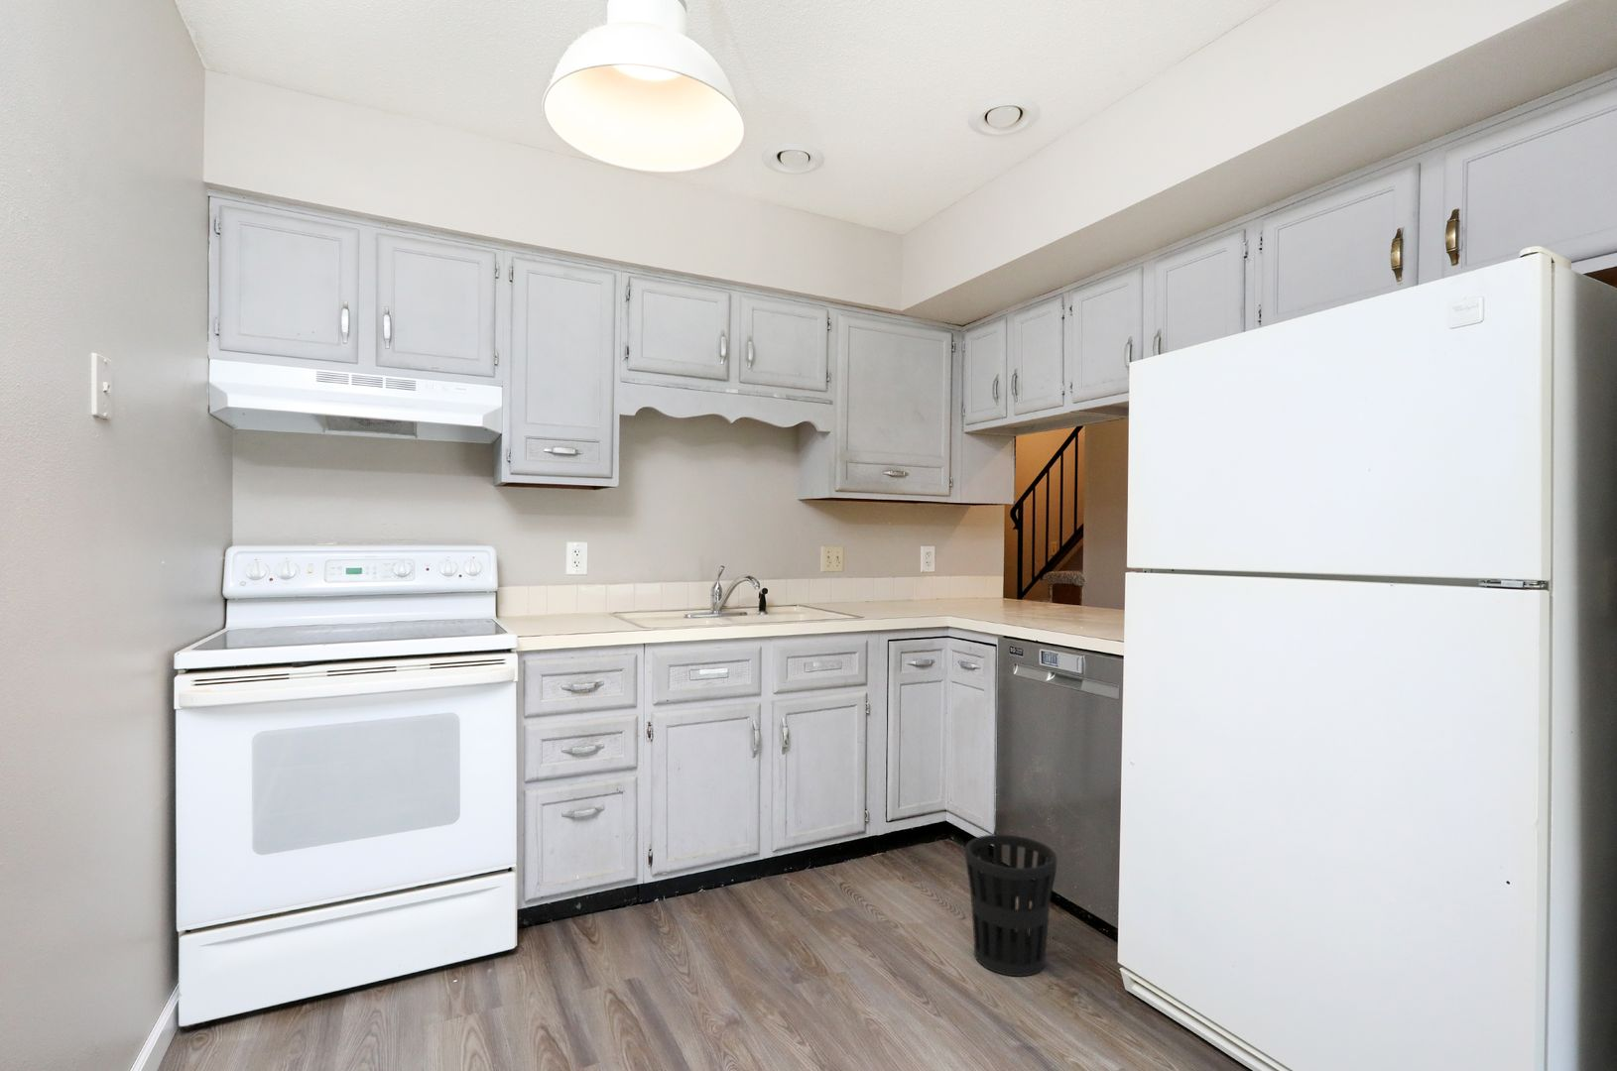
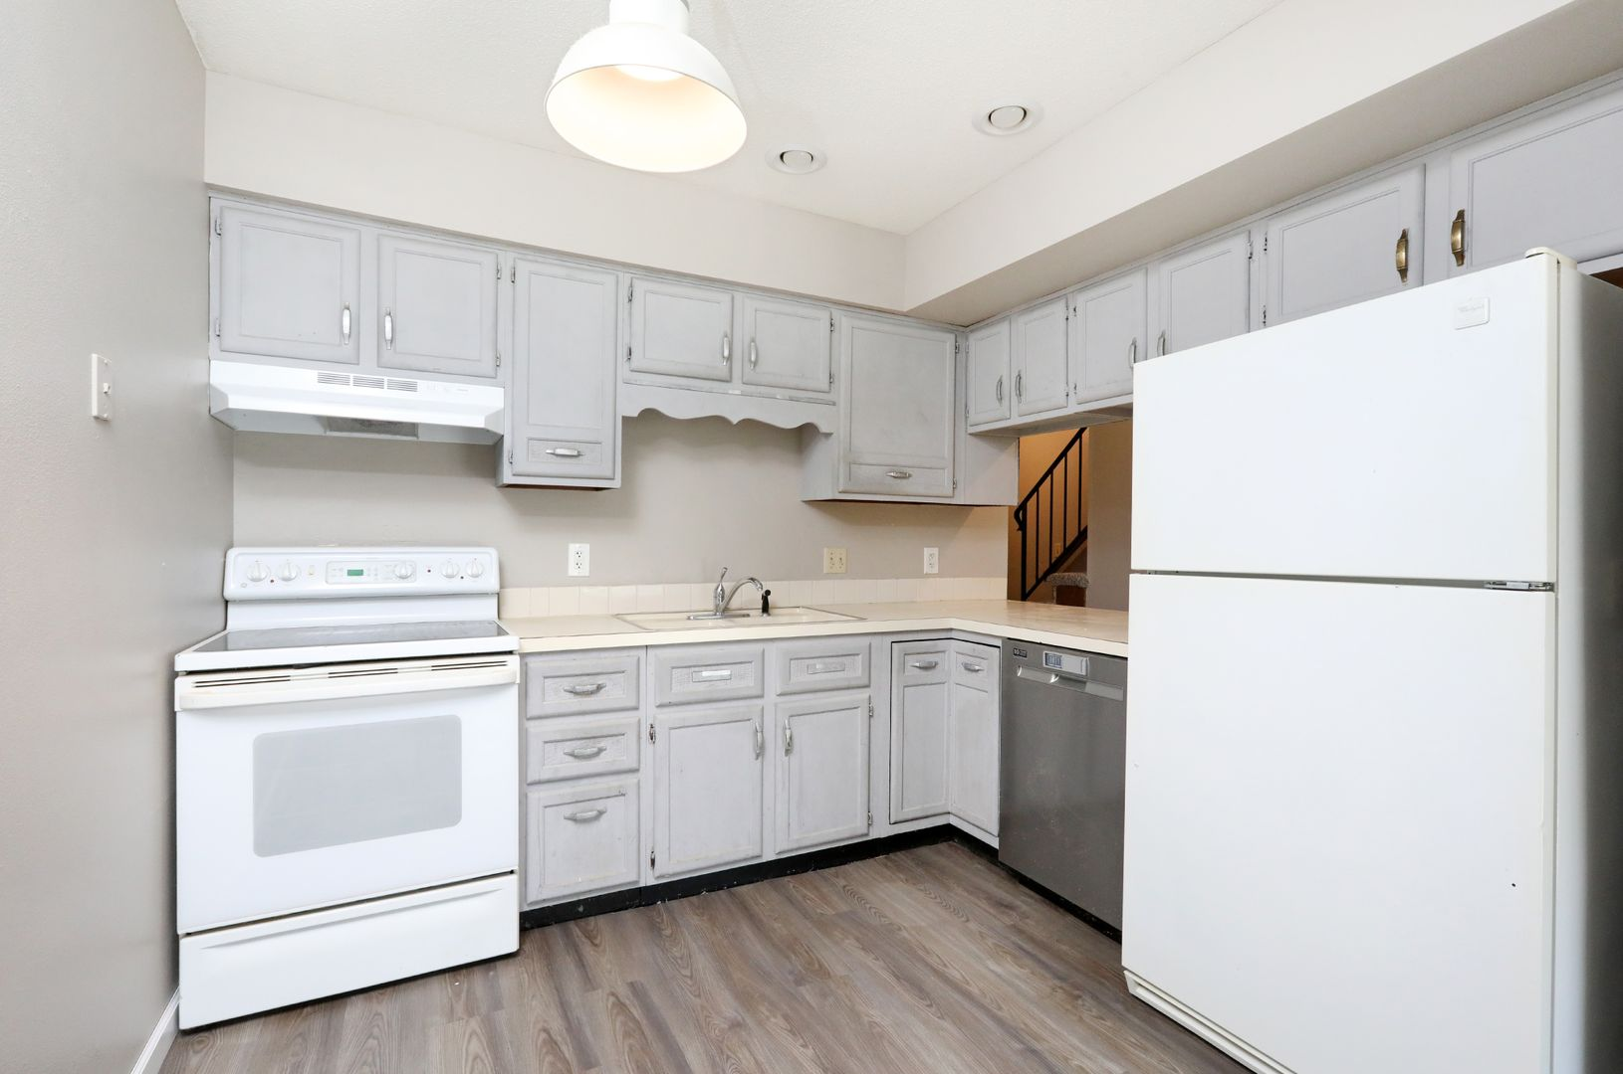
- wastebasket [964,834,1058,978]
